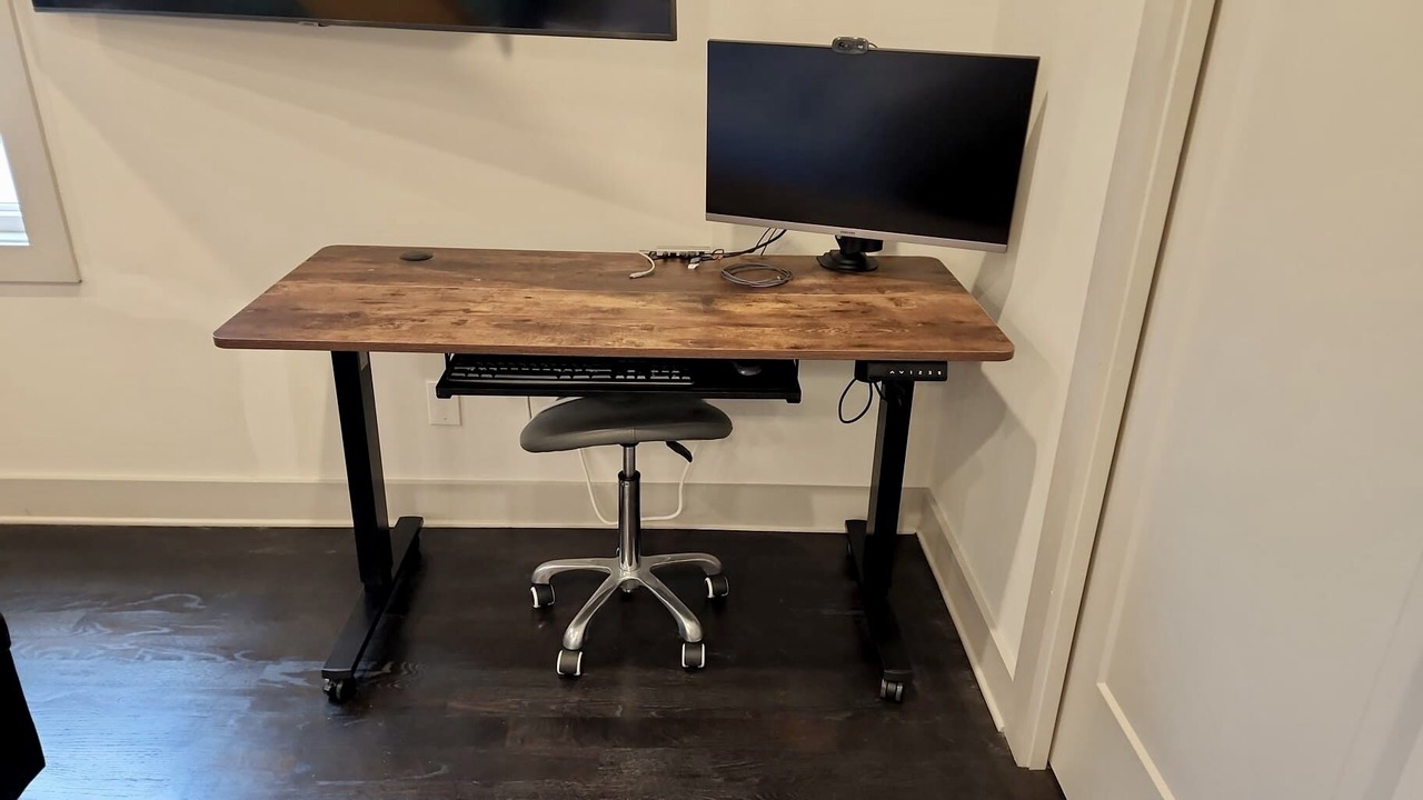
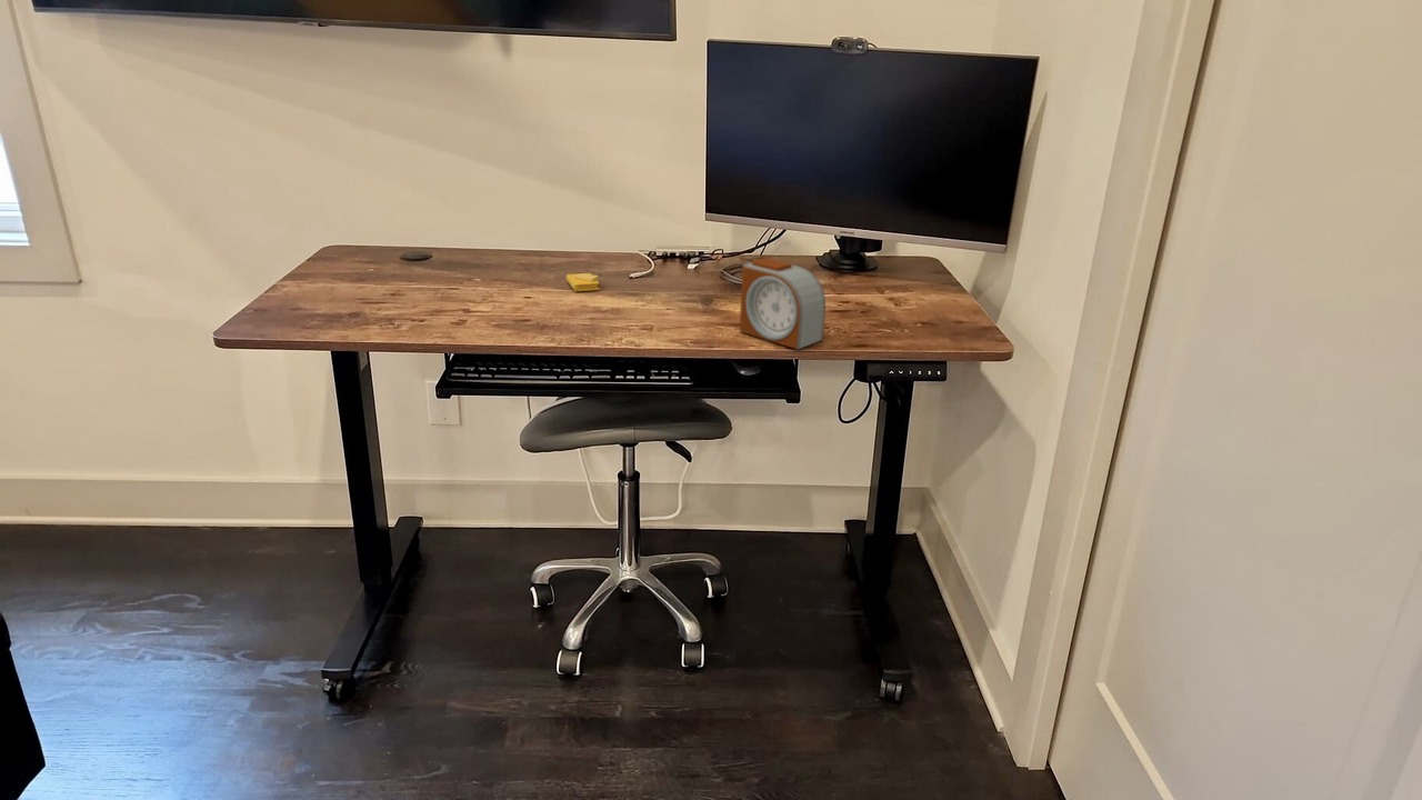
+ sticky notes [565,272,600,292]
+ alarm clock [739,257,827,350]
